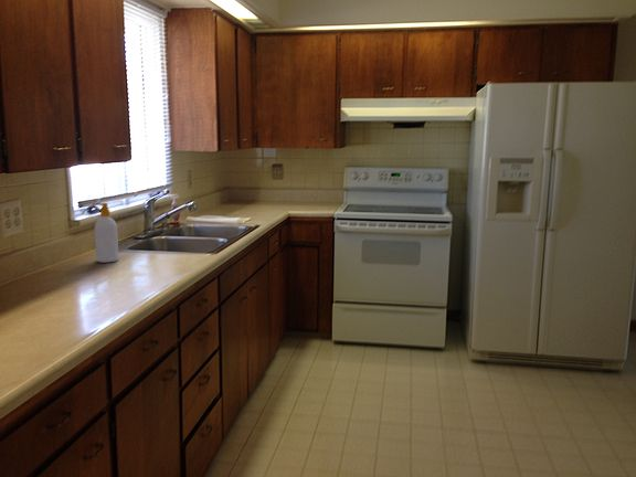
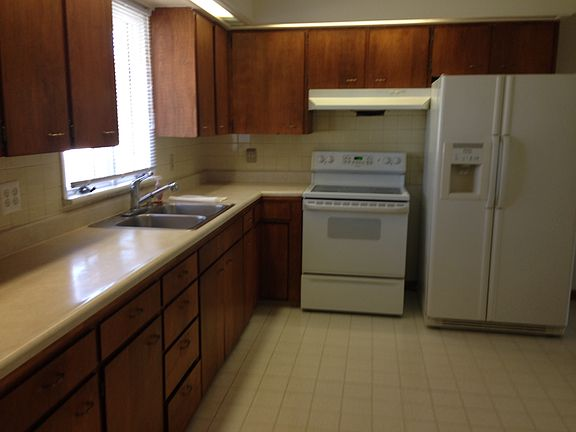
- soap bottle [91,202,119,264]
